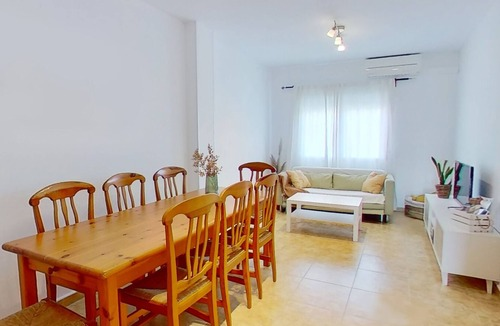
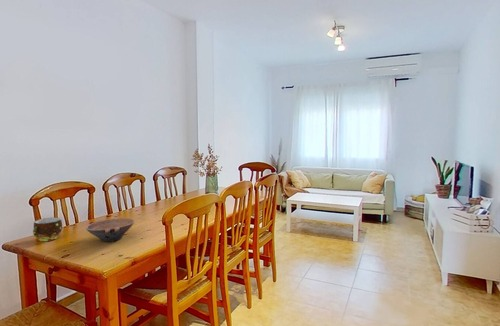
+ bowl [85,217,135,243]
+ cup [32,217,63,242]
